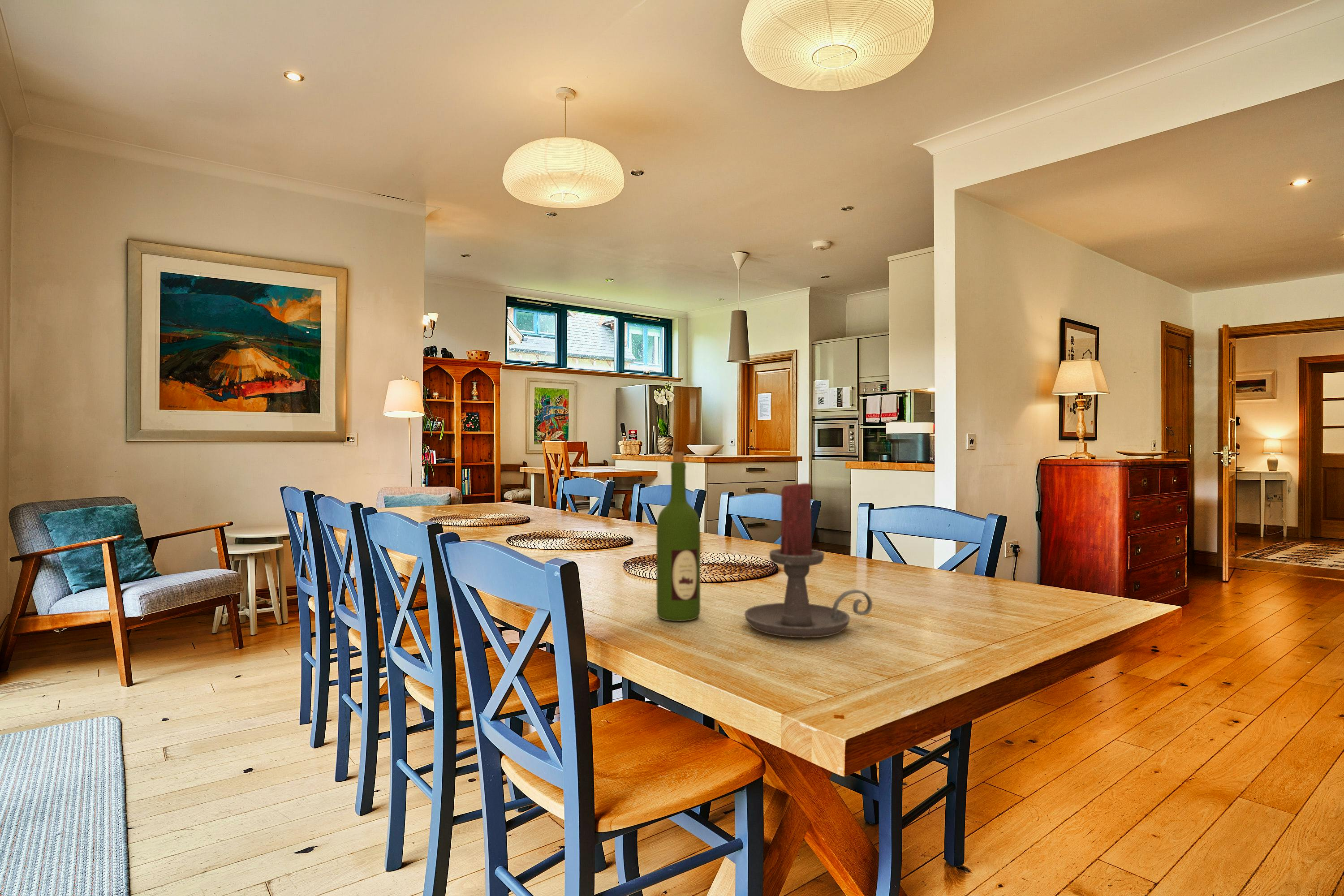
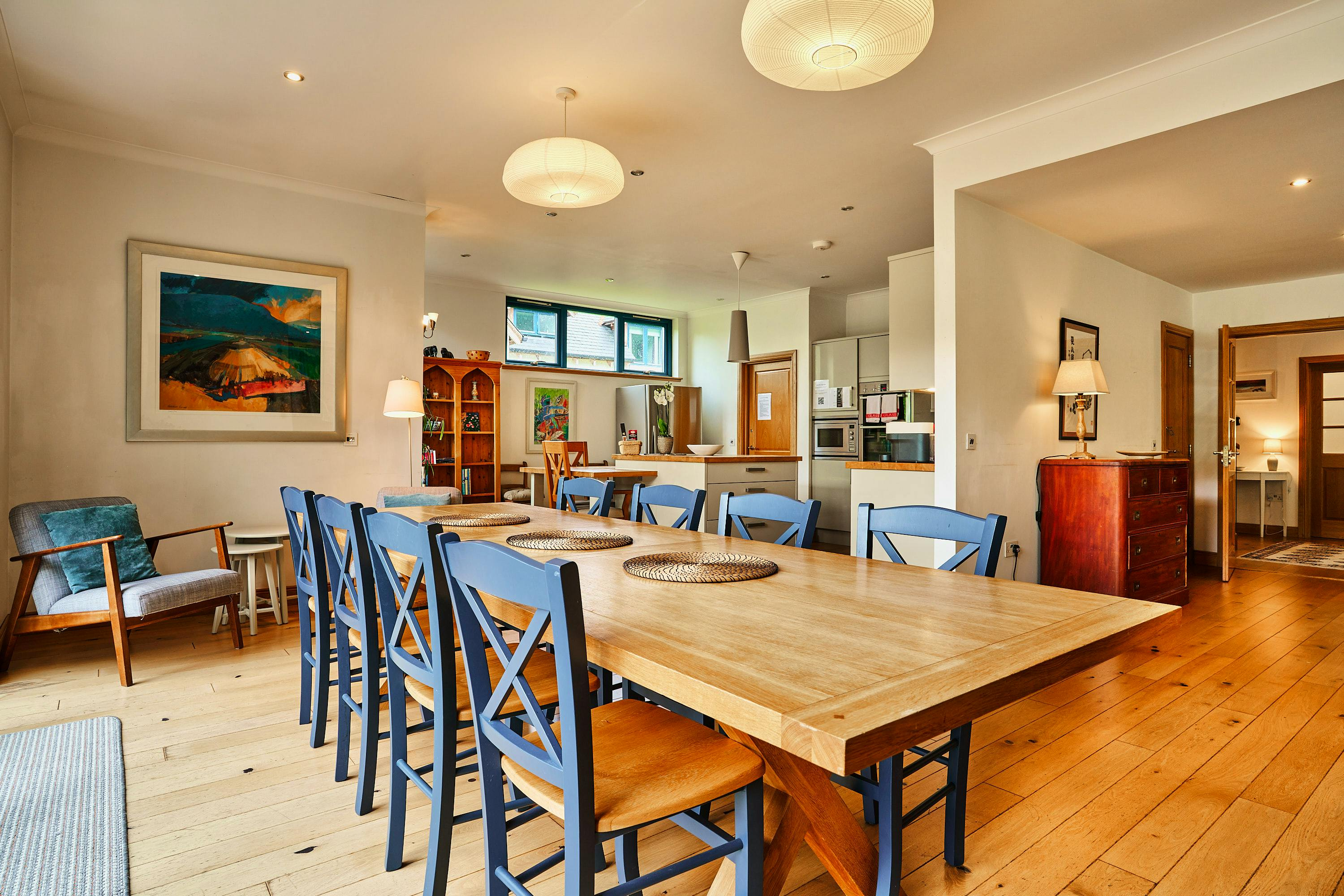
- candle holder [744,482,873,638]
- wine bottle [656,452,701,621]
